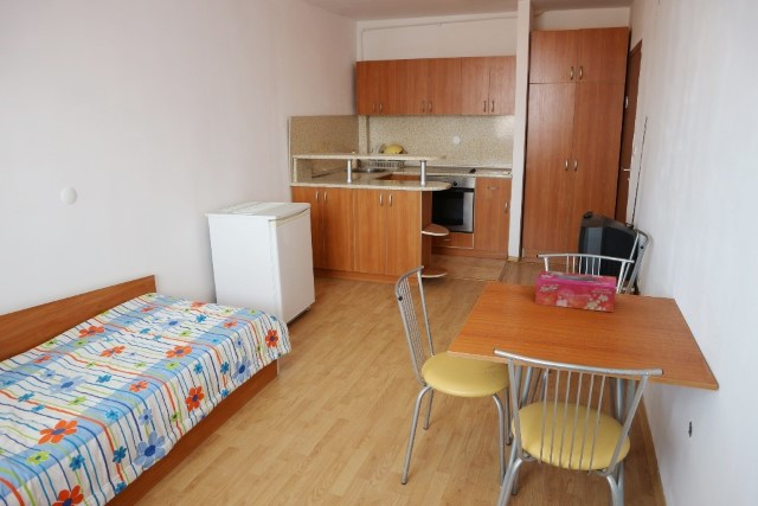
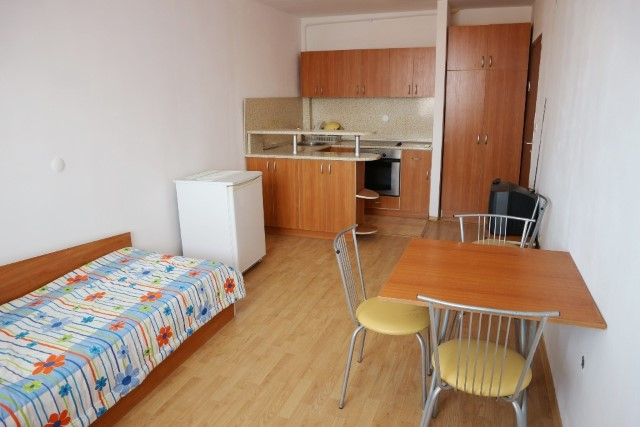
- tissue box [534,270,617,313]
